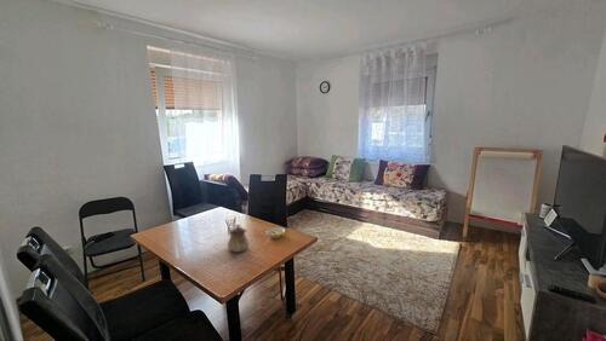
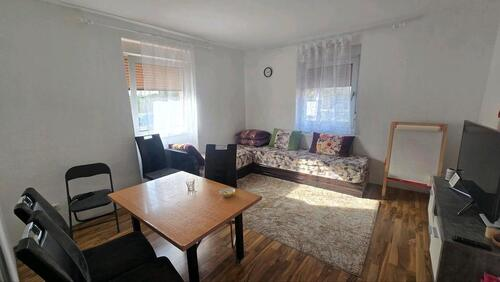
- teapot [227,224,250,254]
